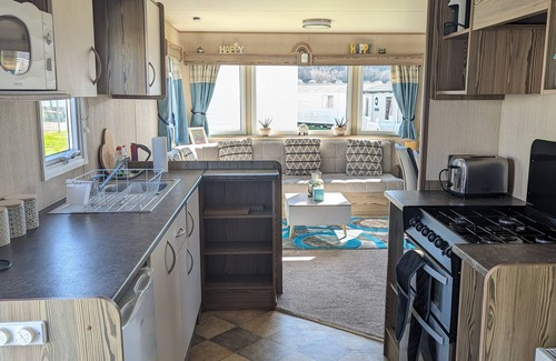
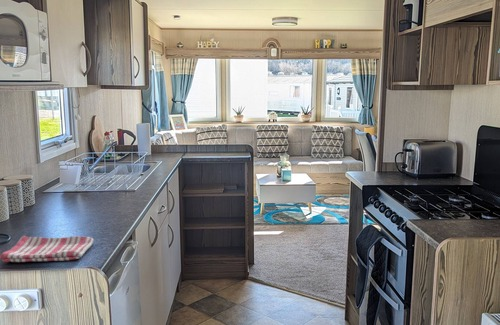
+ dish towel [0,235,95,263]
